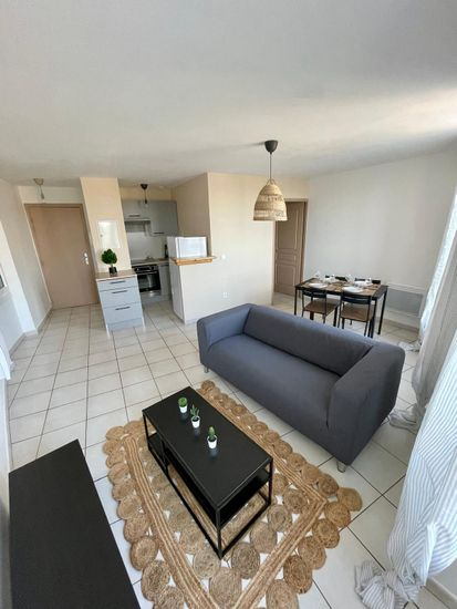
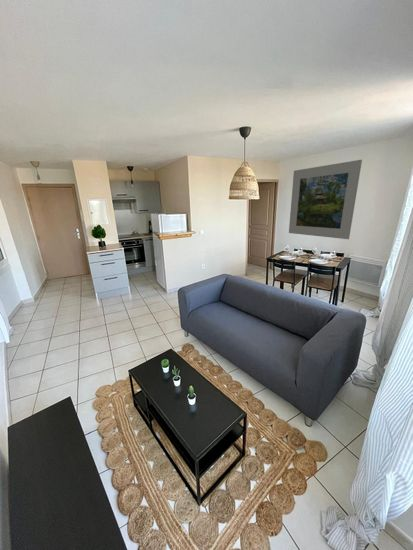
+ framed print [288,159,363,240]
